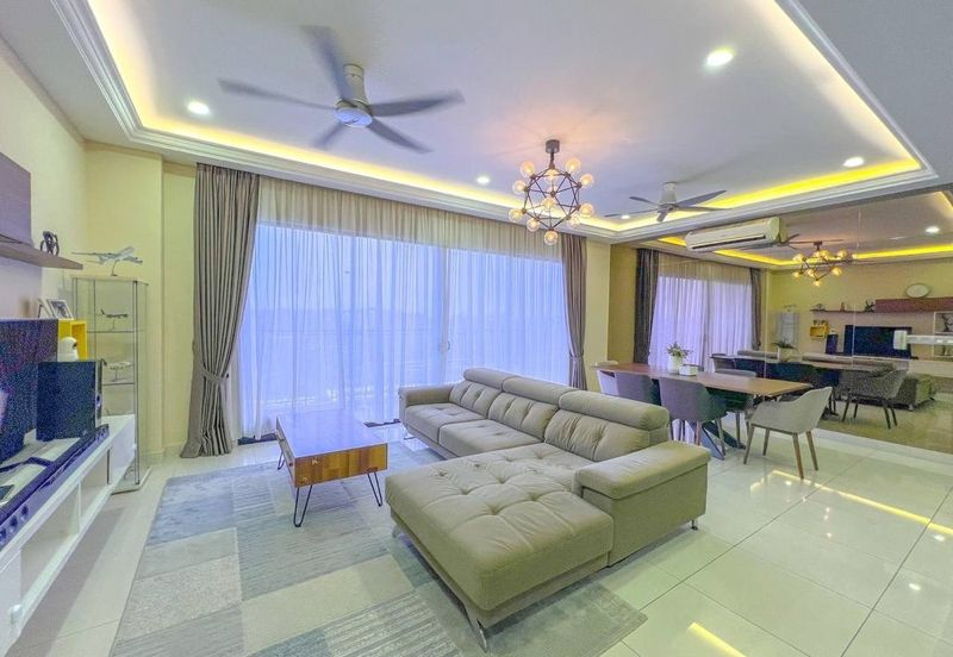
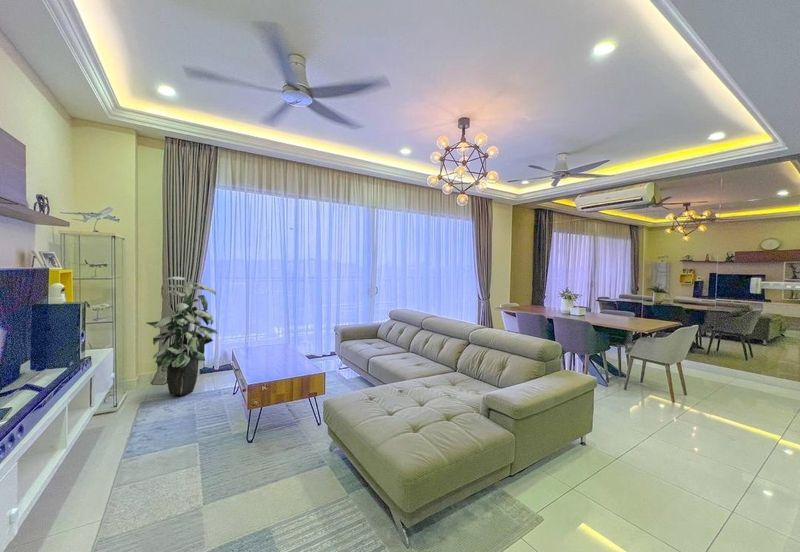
+ indoor plant [145,276,219,396]
